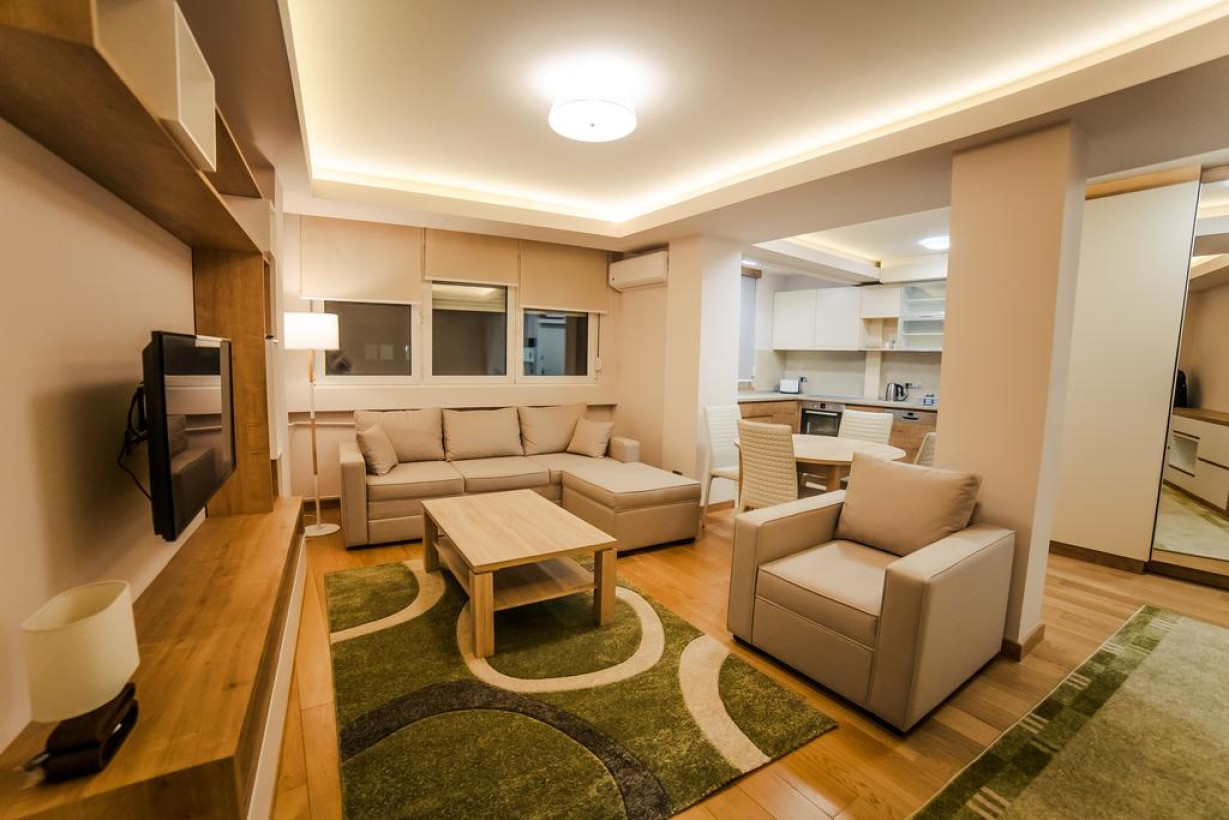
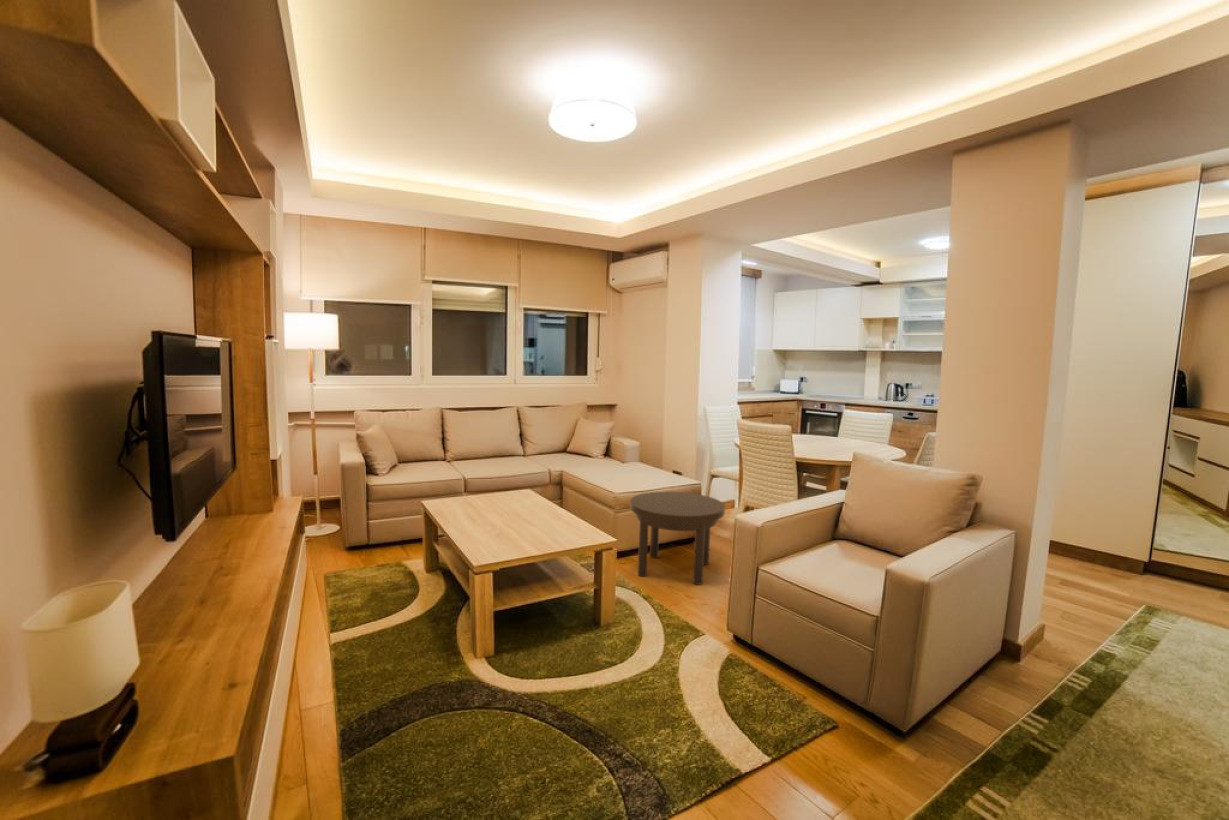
+ side table [629,491,726,586]
